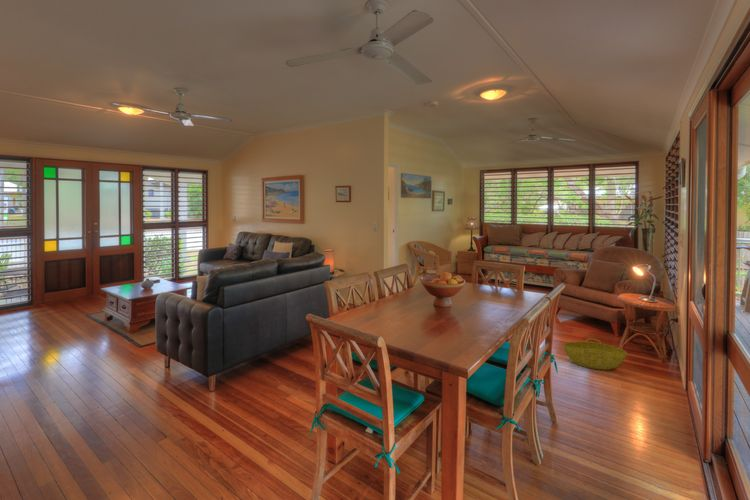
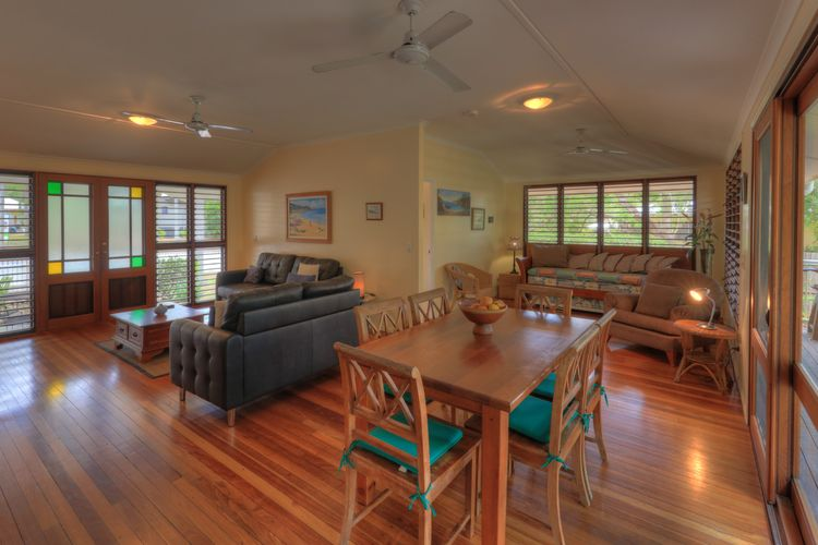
- basket [562,337,628,371]
